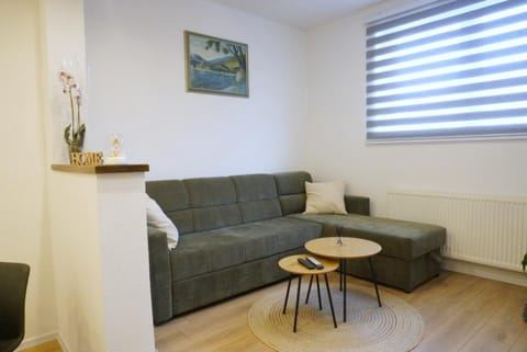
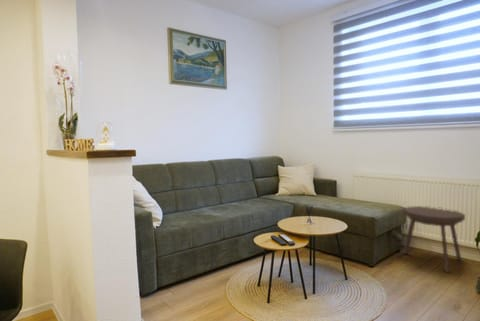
+ side table [402,205,466,274]
